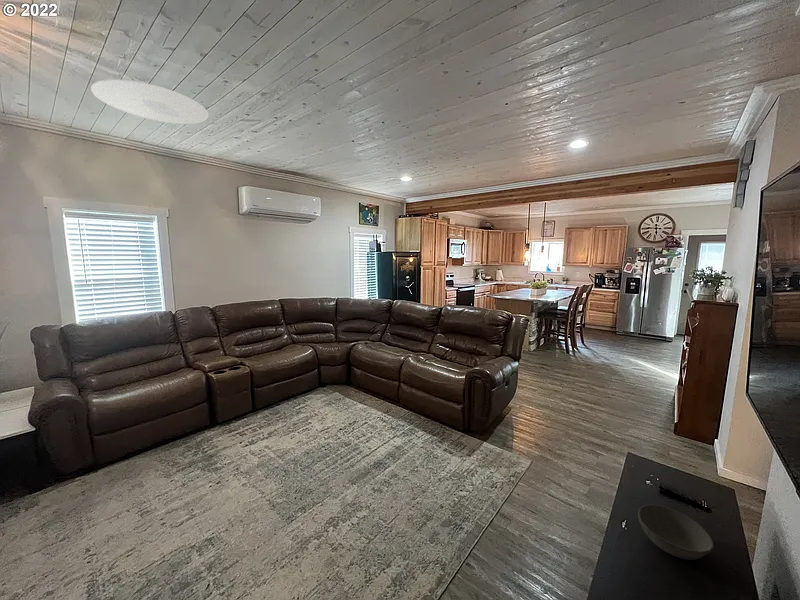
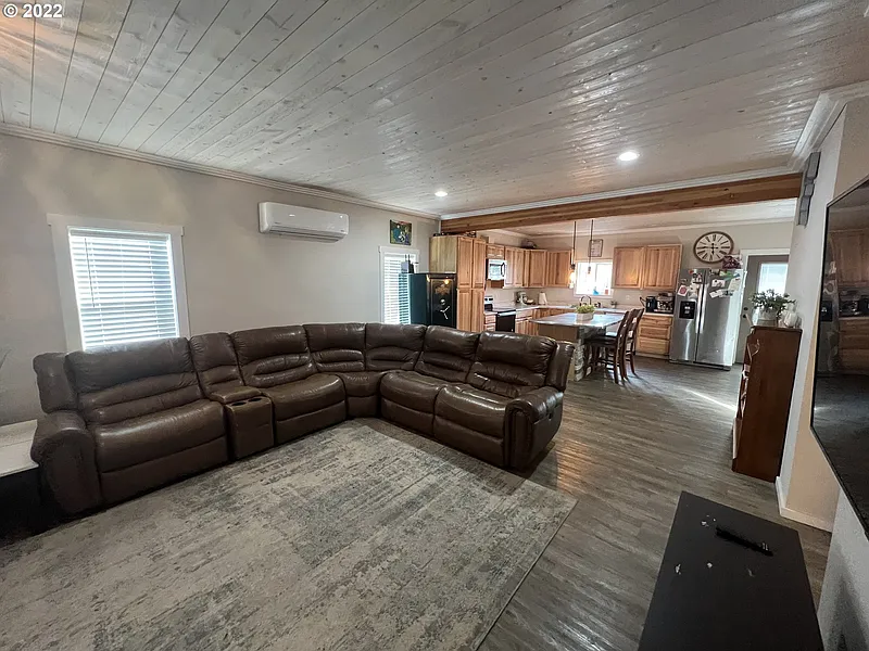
- bowl [637,504,714,561]
- ceiling light [90,78,209,125]
